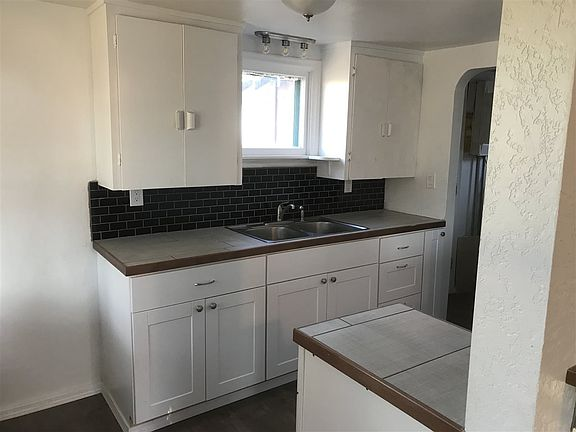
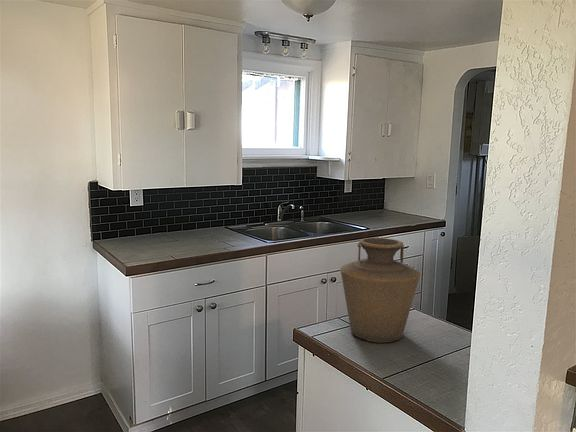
+ vase [339,237,421,344]
